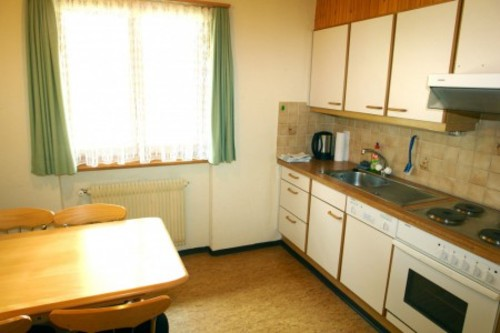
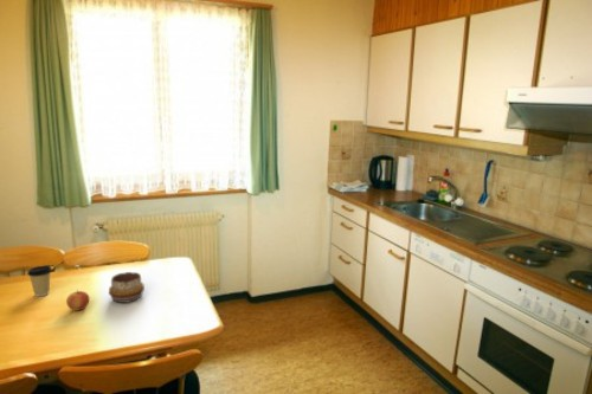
+ coffee cup [26,264,53,298]
+ apple [65,289,90,312]
+ decorative bowl [108,271,146,304]
